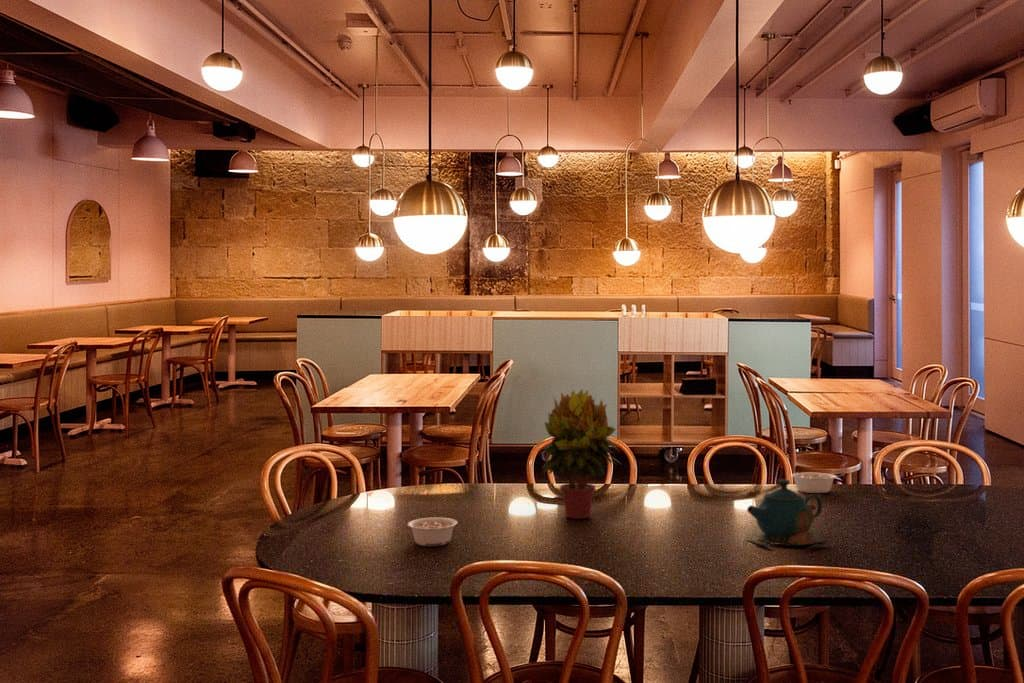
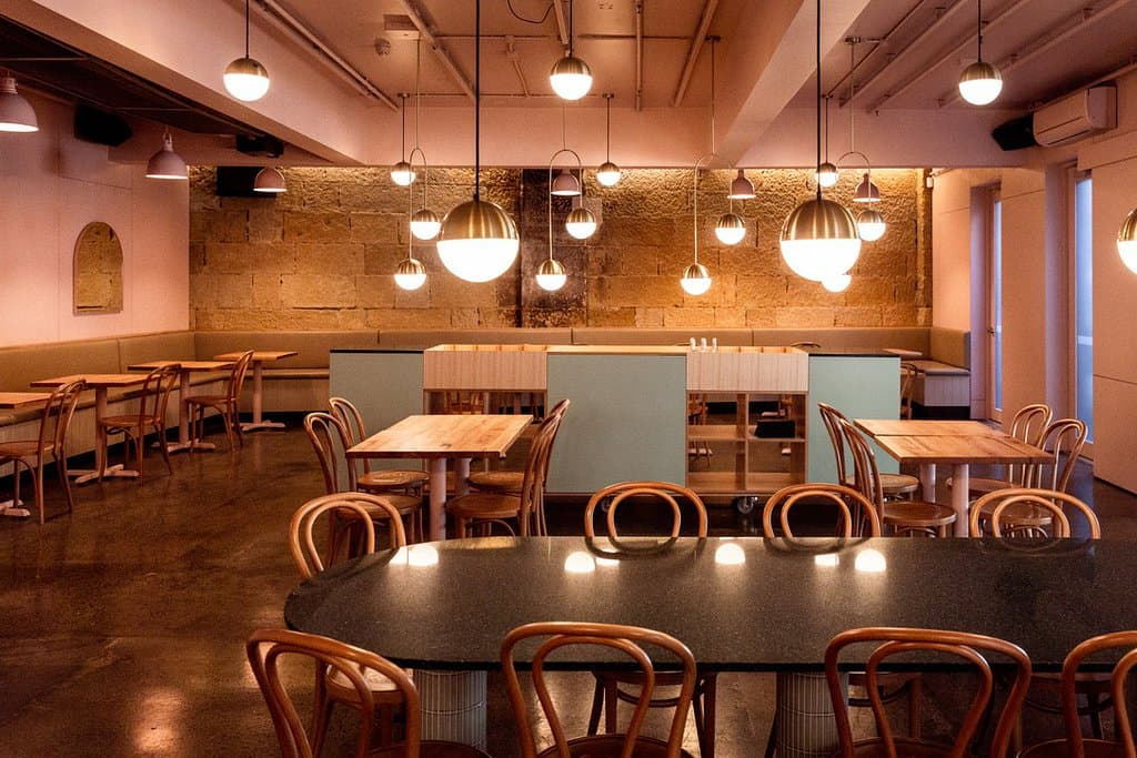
- teapot [745,478,834,549]
- potted plant [539,389,622,520]
- legume [406,516,458,547]
- legume [790,472,846,494]
